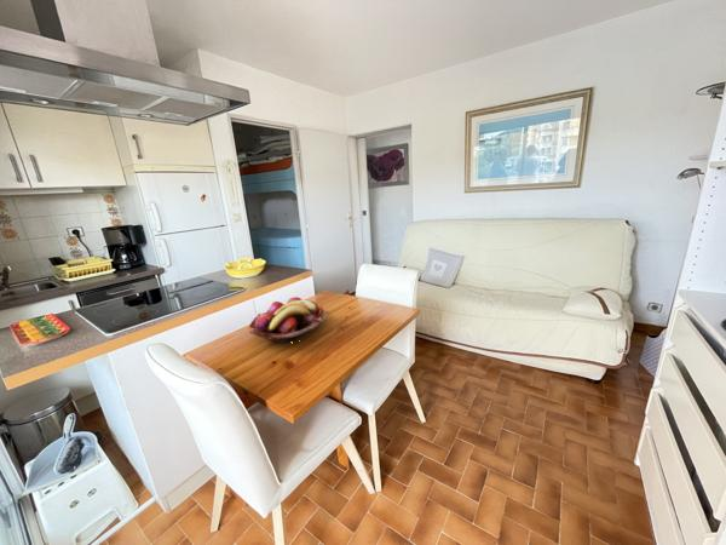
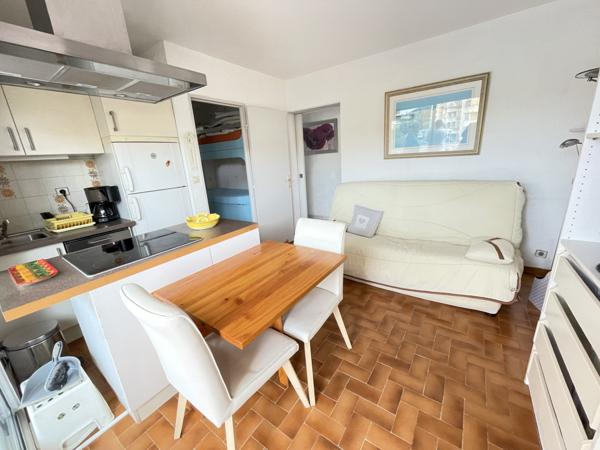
- fruit basket [247,296,329,344]
